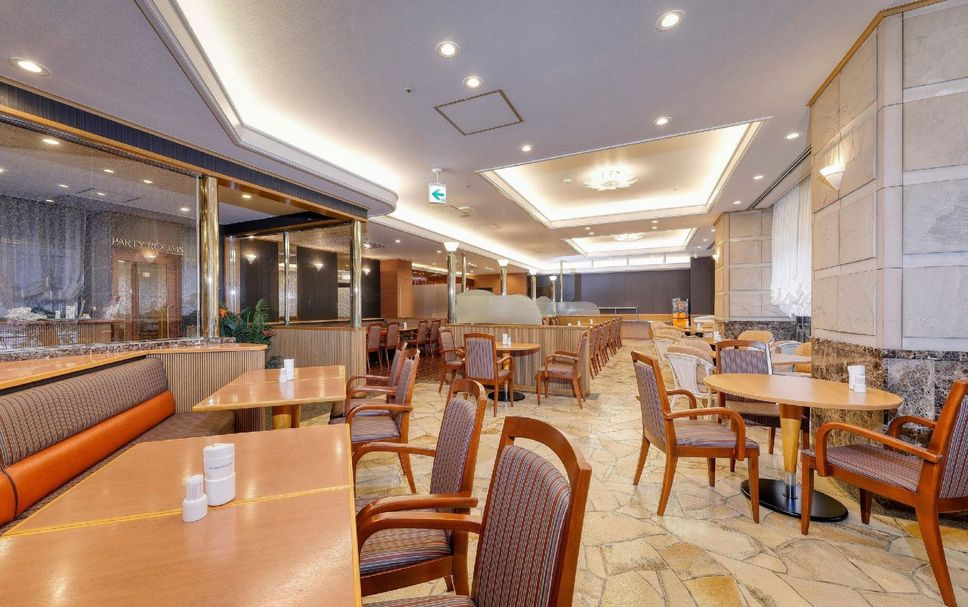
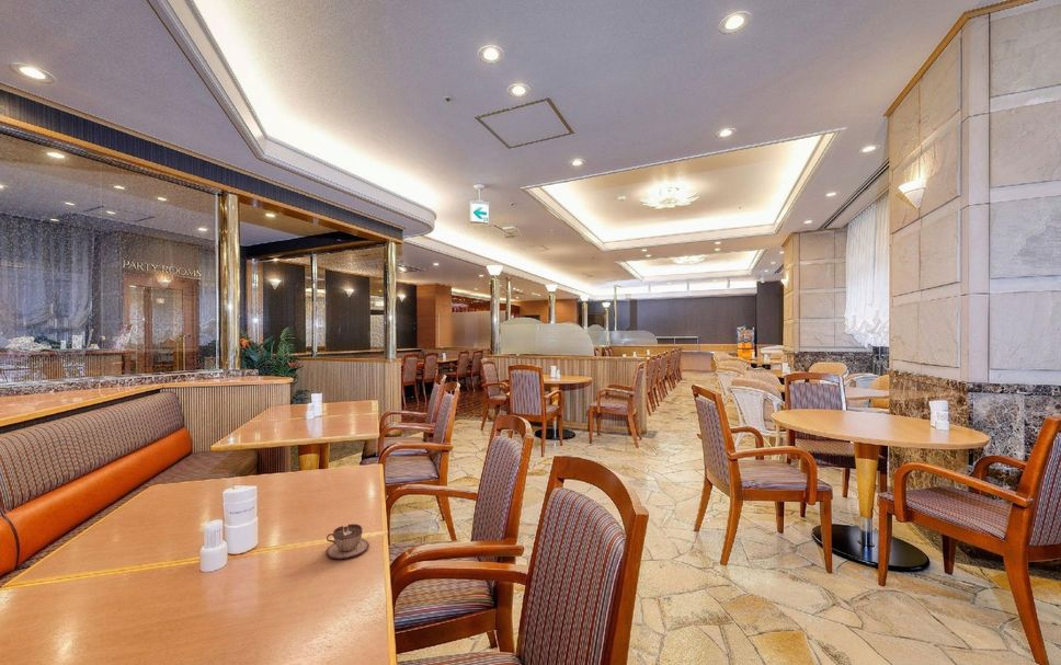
+ teacup [326,523,370,560]
